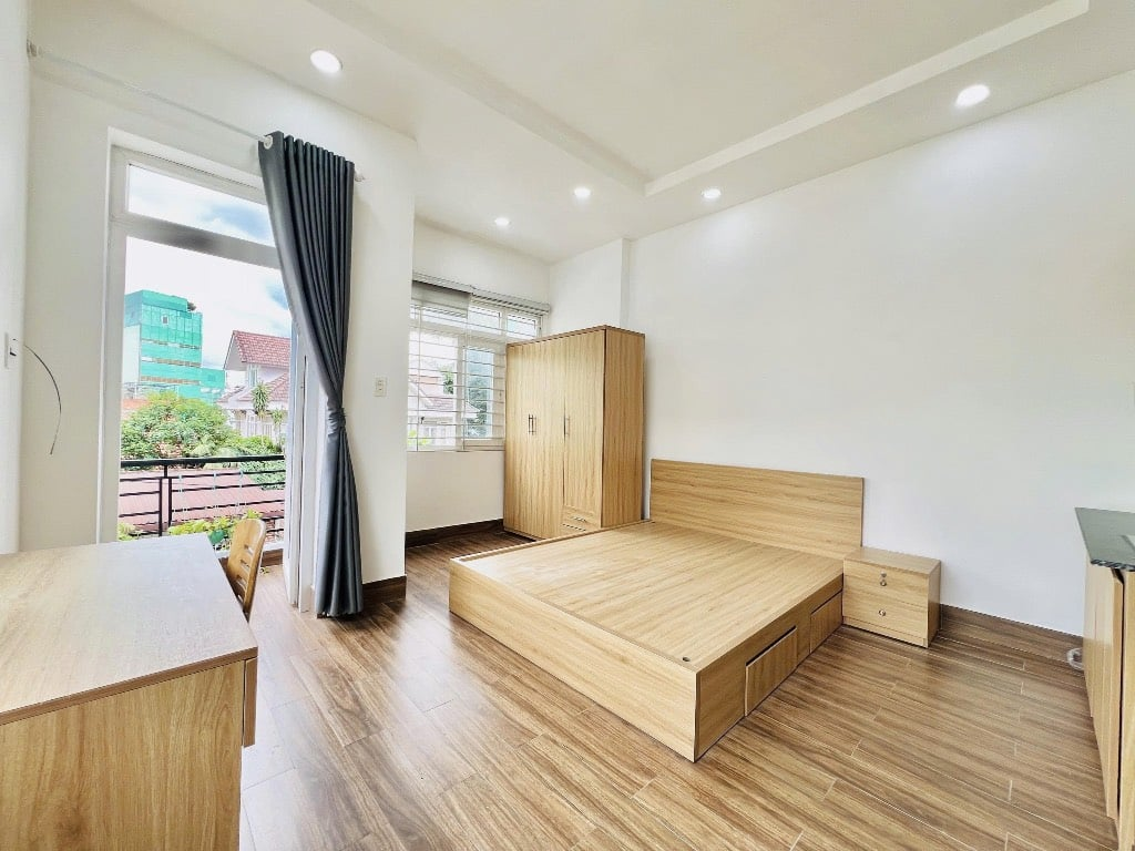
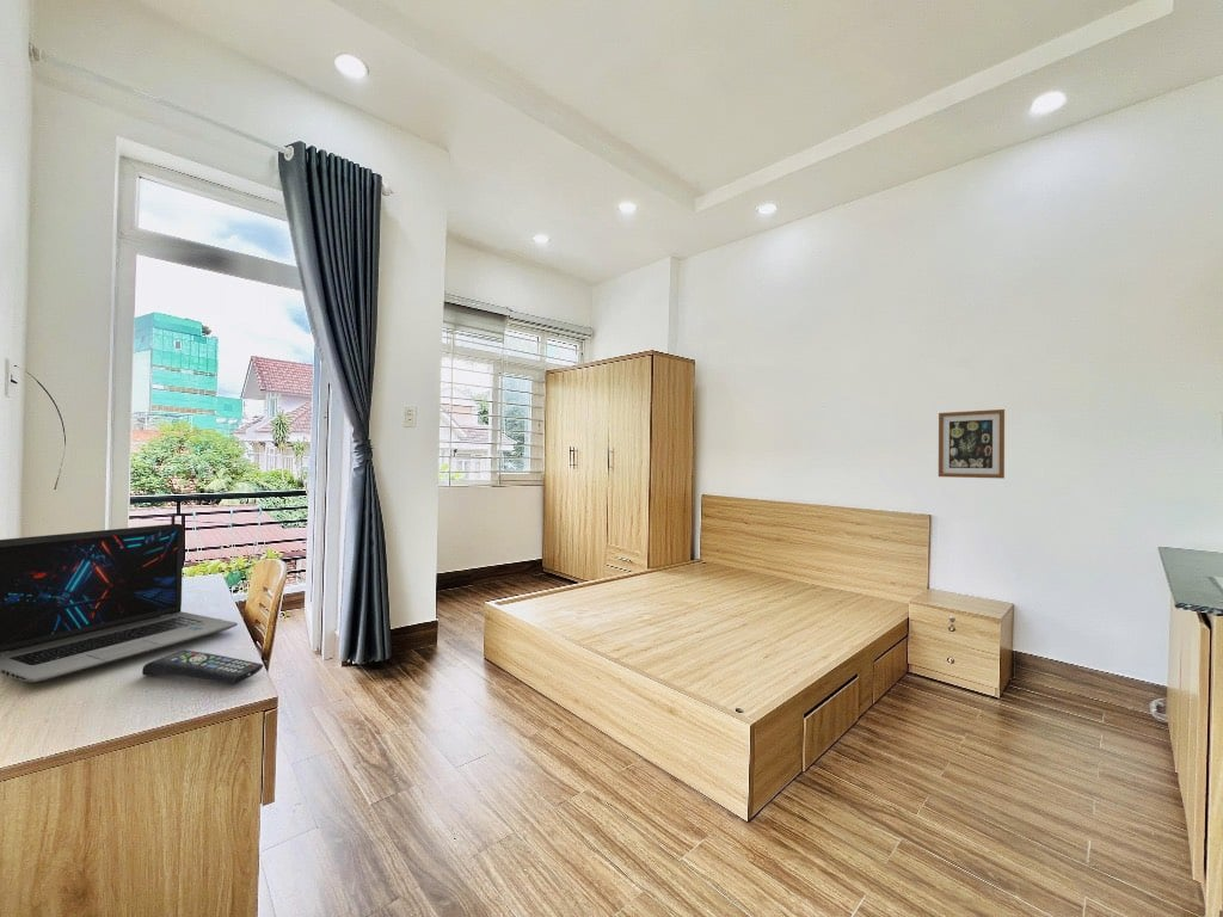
+ remote control [141,648,264,685]
+ wall art [938,408,1006,480]
+ laptop [0,523,239,684]
